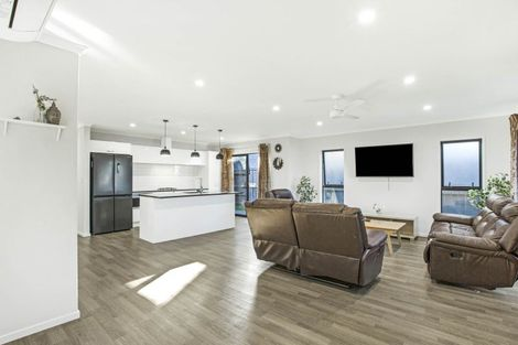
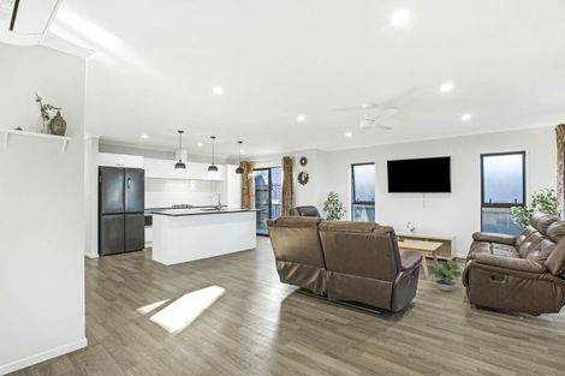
+ potted plant [430,259,463,292]
